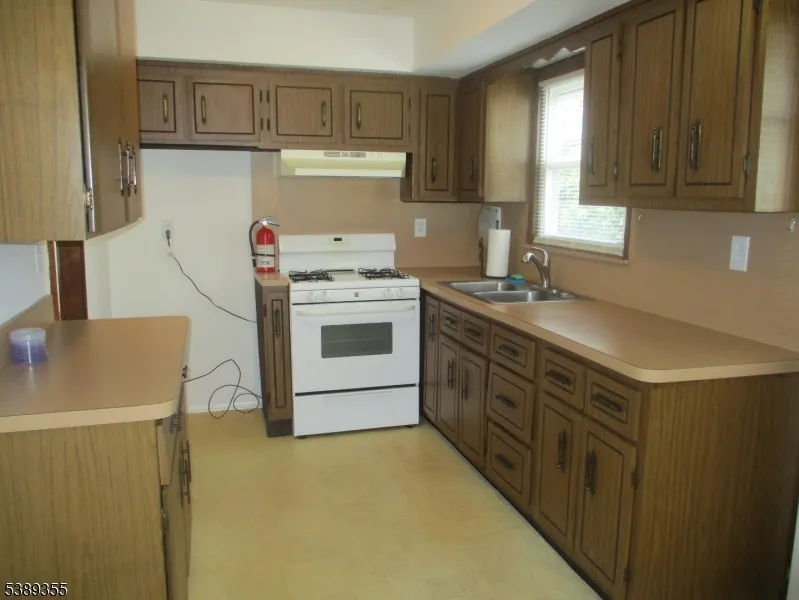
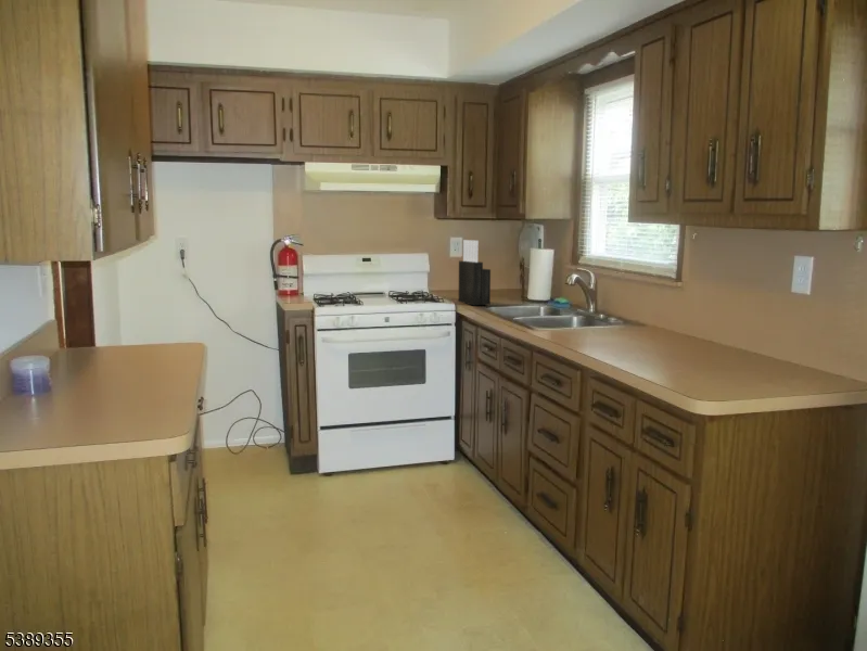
+ knife block [458,239,492,306]
